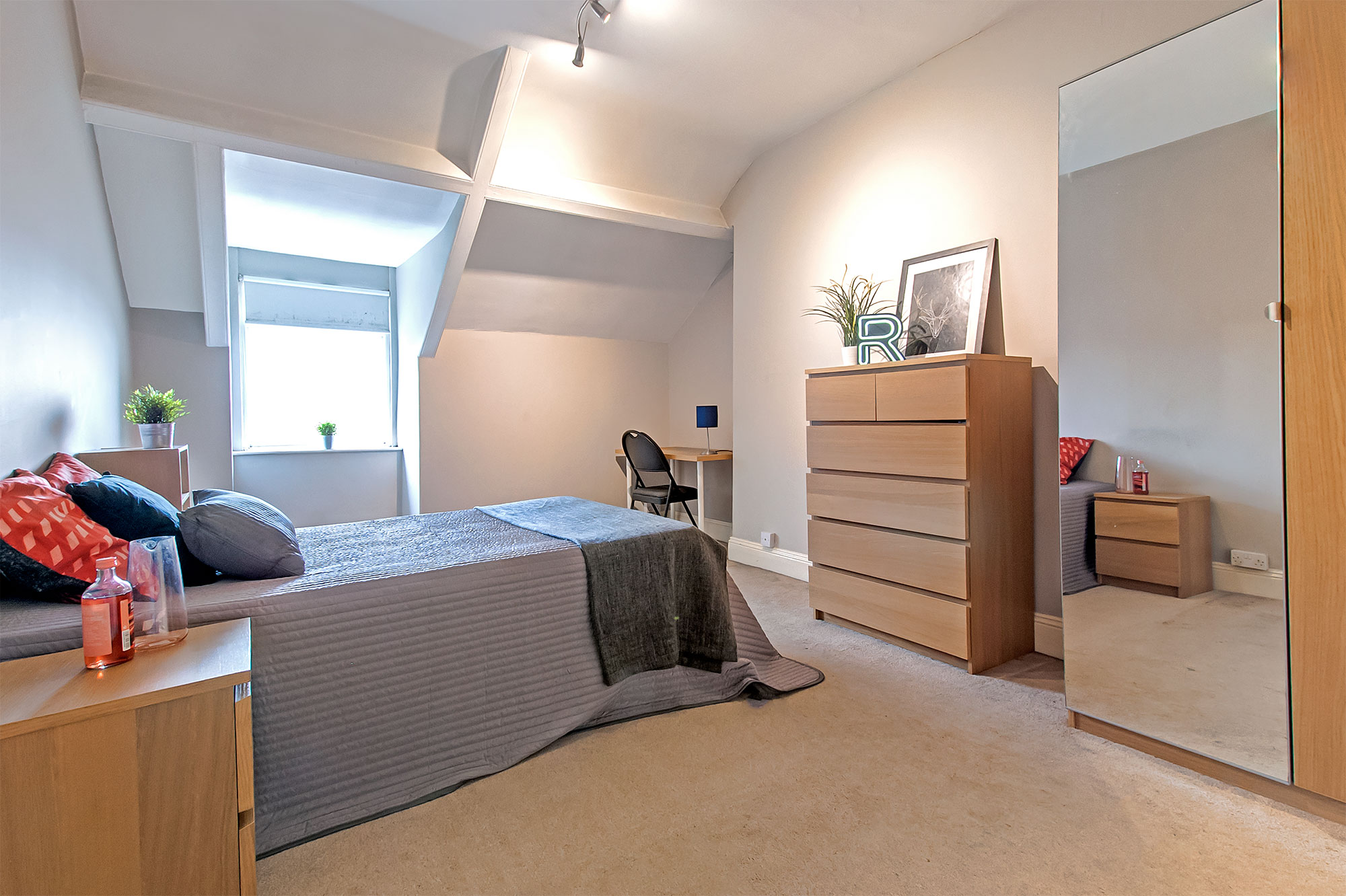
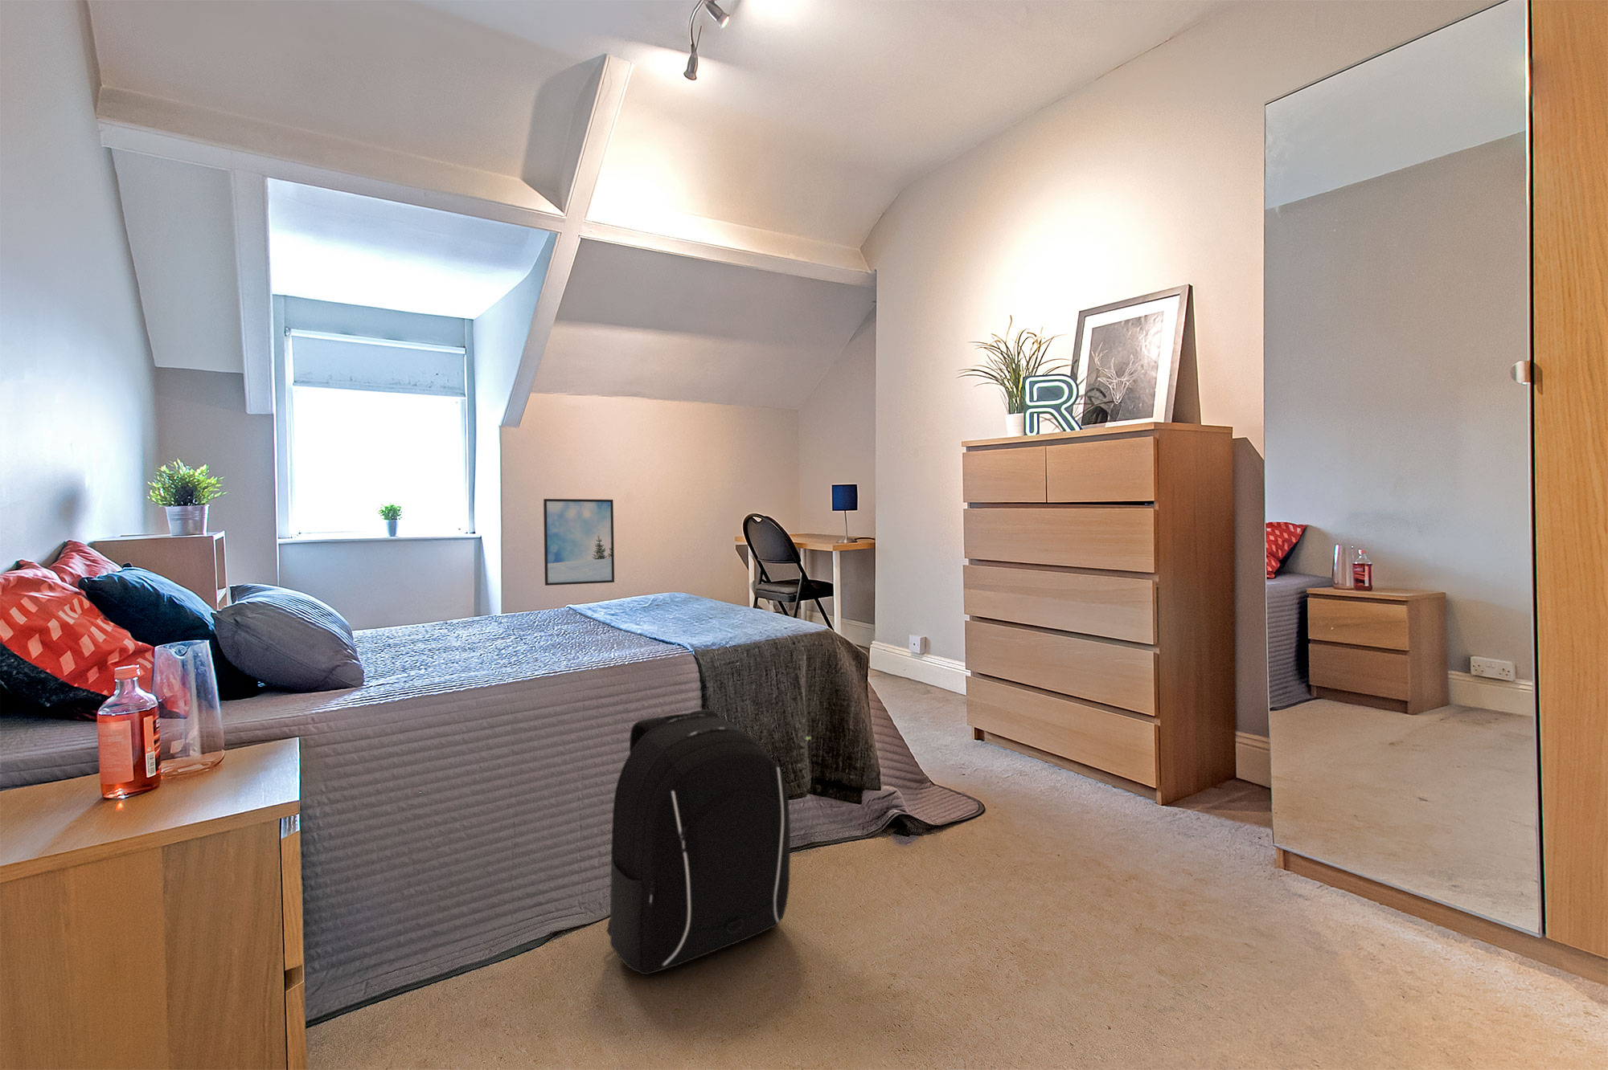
+ backpack [606,708,791,976]
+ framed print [542,498,615,586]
